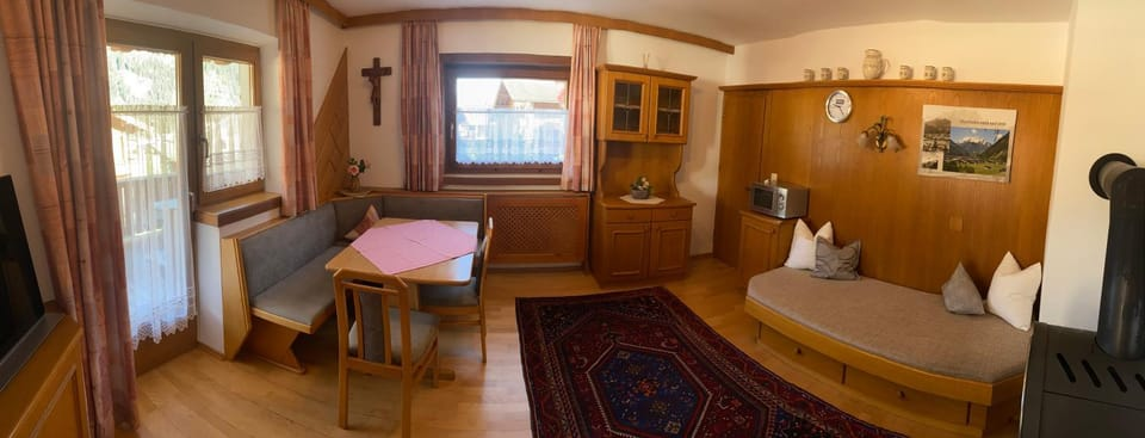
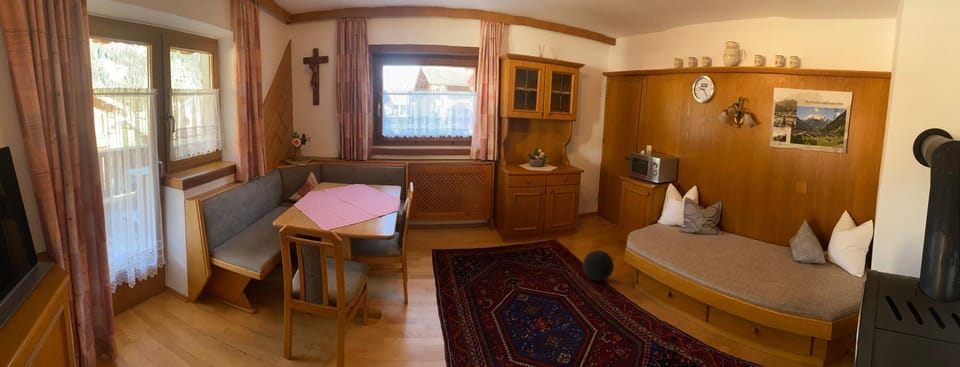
+ ball [582,249,615,282]
